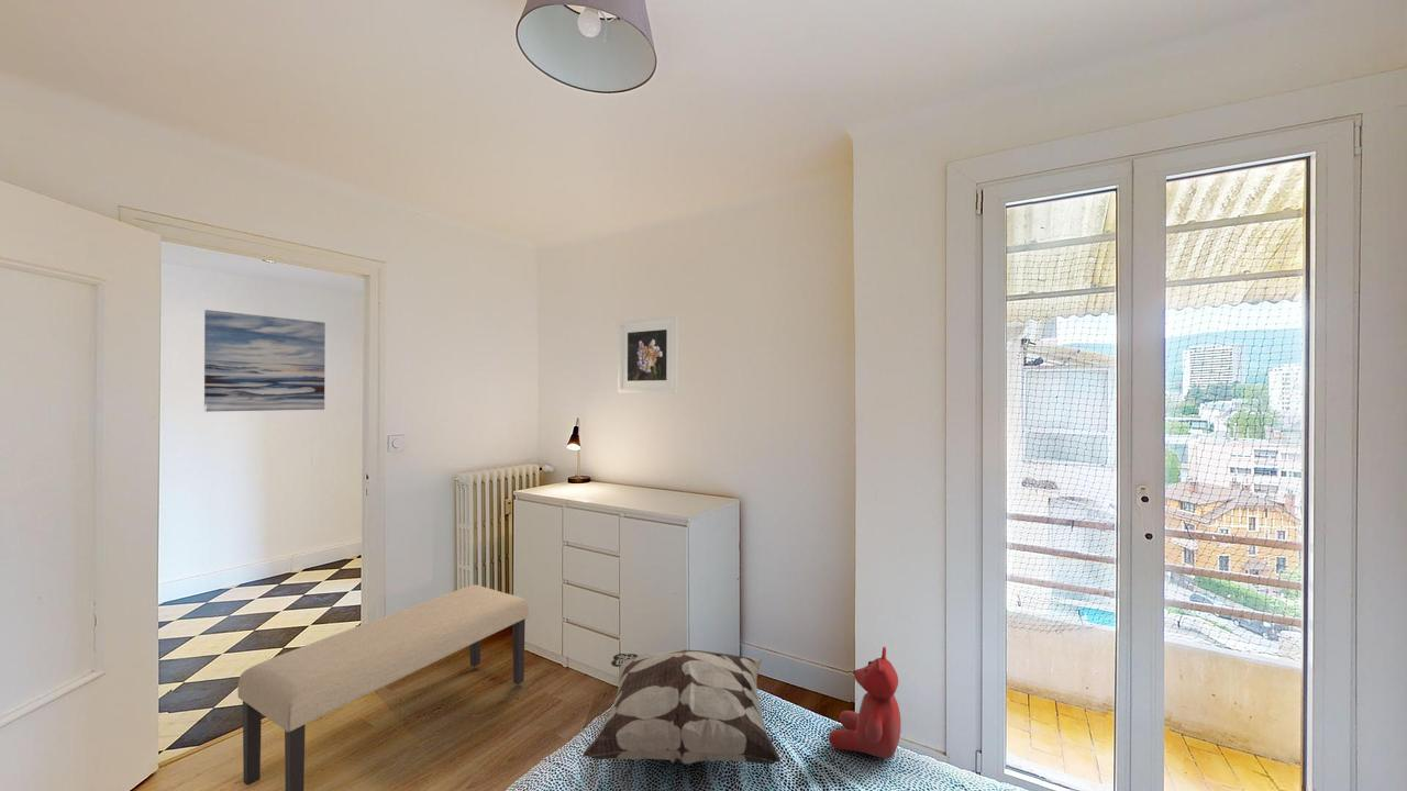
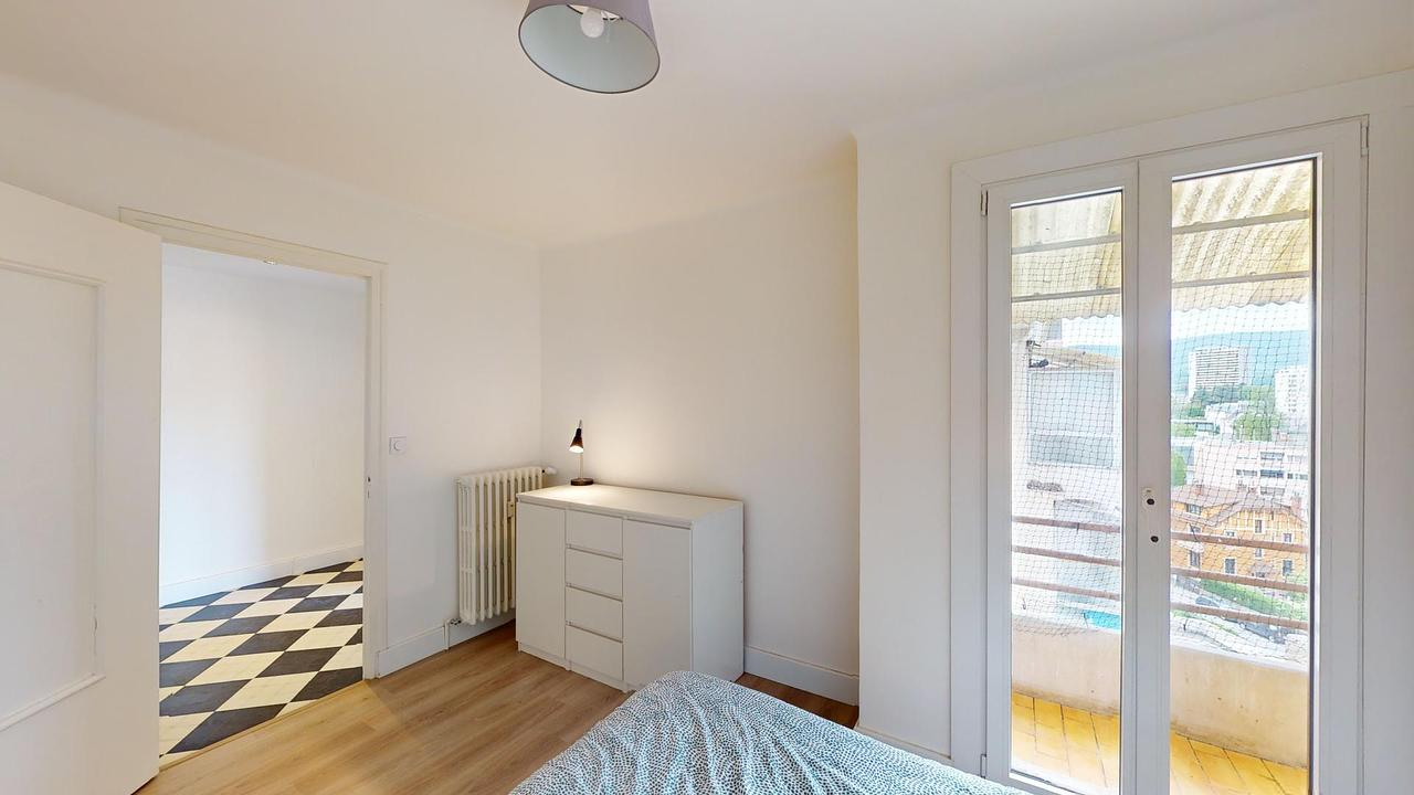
- wall art [203,309,326,413]
- decorative pillow [583,648,782,766]
- bench [237,583,530,791]
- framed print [617,315,679,393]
- stuffed bear [828,646,902,759]
